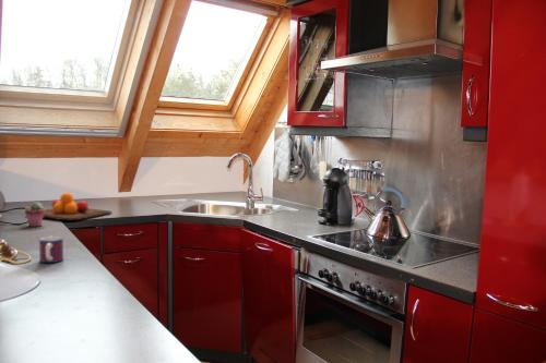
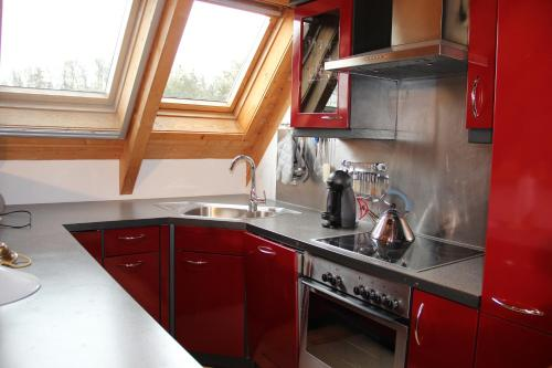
- mug [38,235,64,264]
- potted succulent [24,201,46,228]
- chopping board [43,192,112,222]
